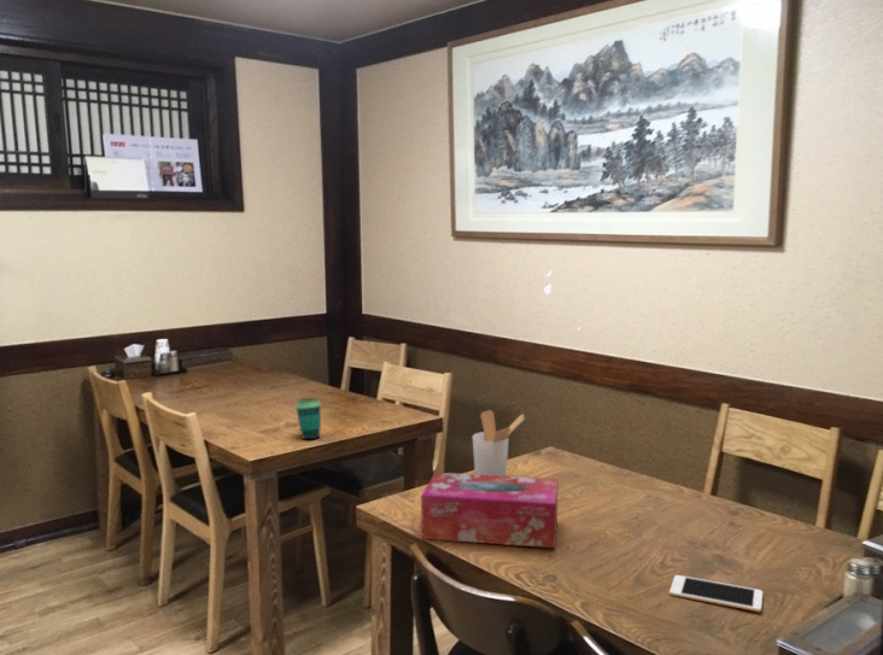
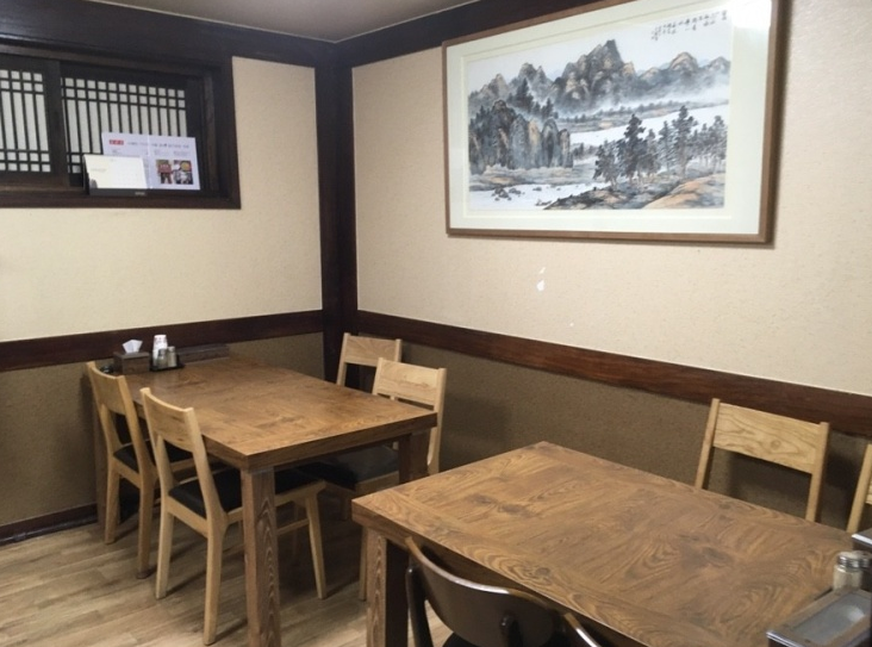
- cup [294,397,322,440]
- tissue box [420,472,559,549]
- utensil holder [472,409,526,476]
- cell phone [668,574,764,613]
